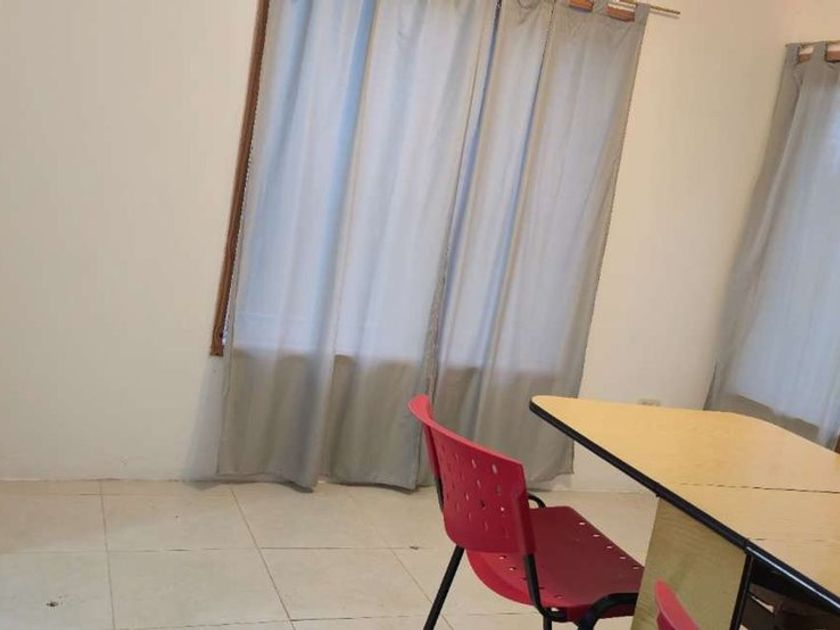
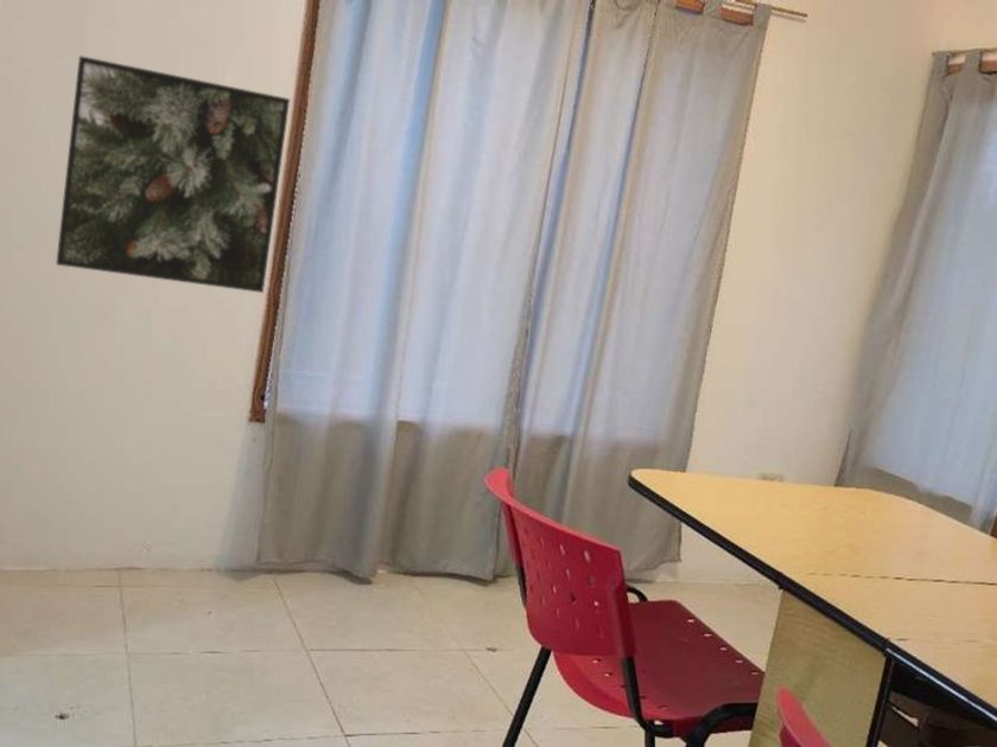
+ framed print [55,55,291,294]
